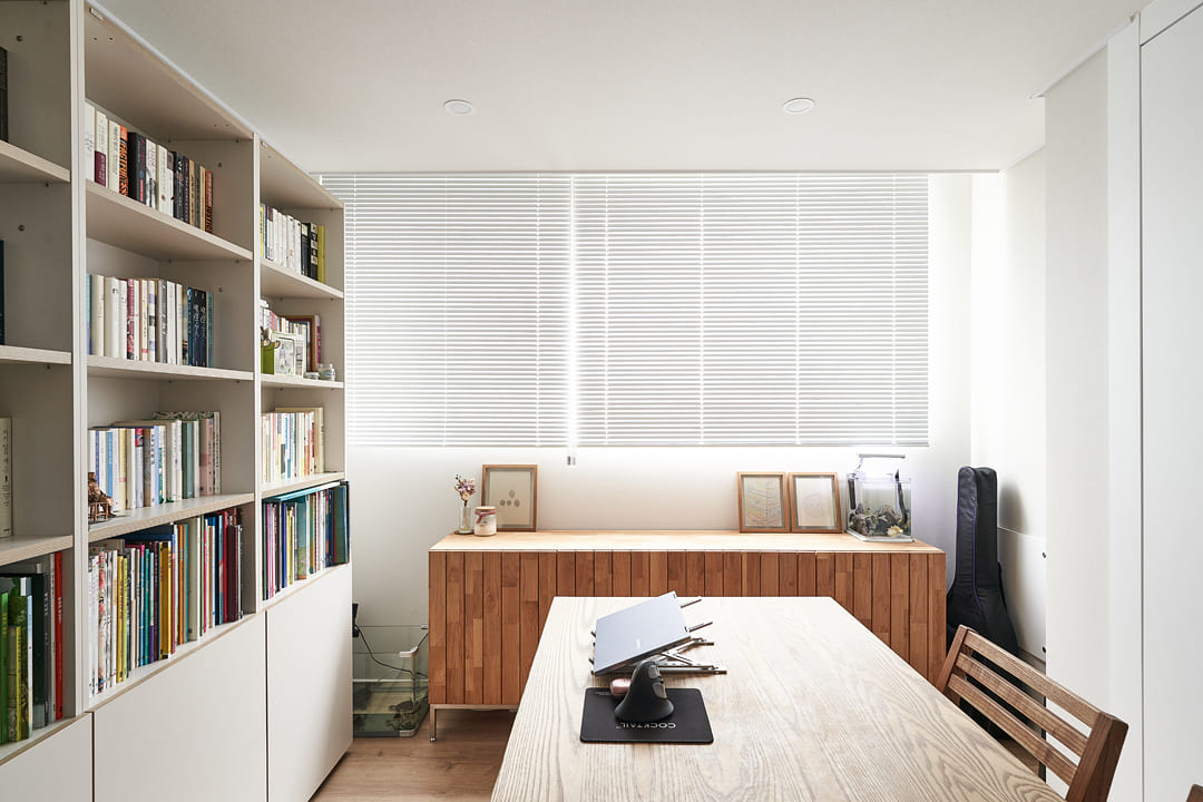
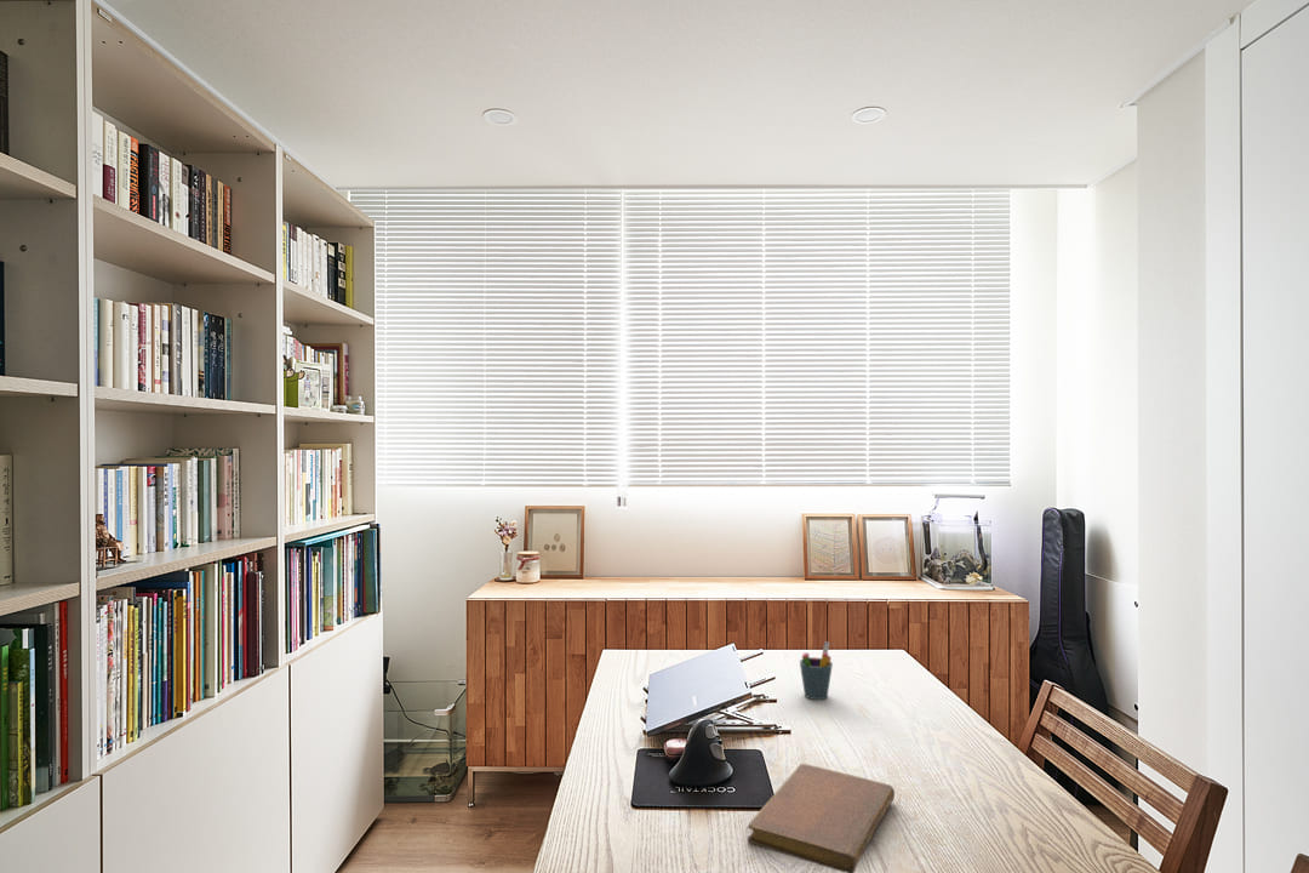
+ pen holder [799,640,834,701]
+ notebook [747,763,896,873]
